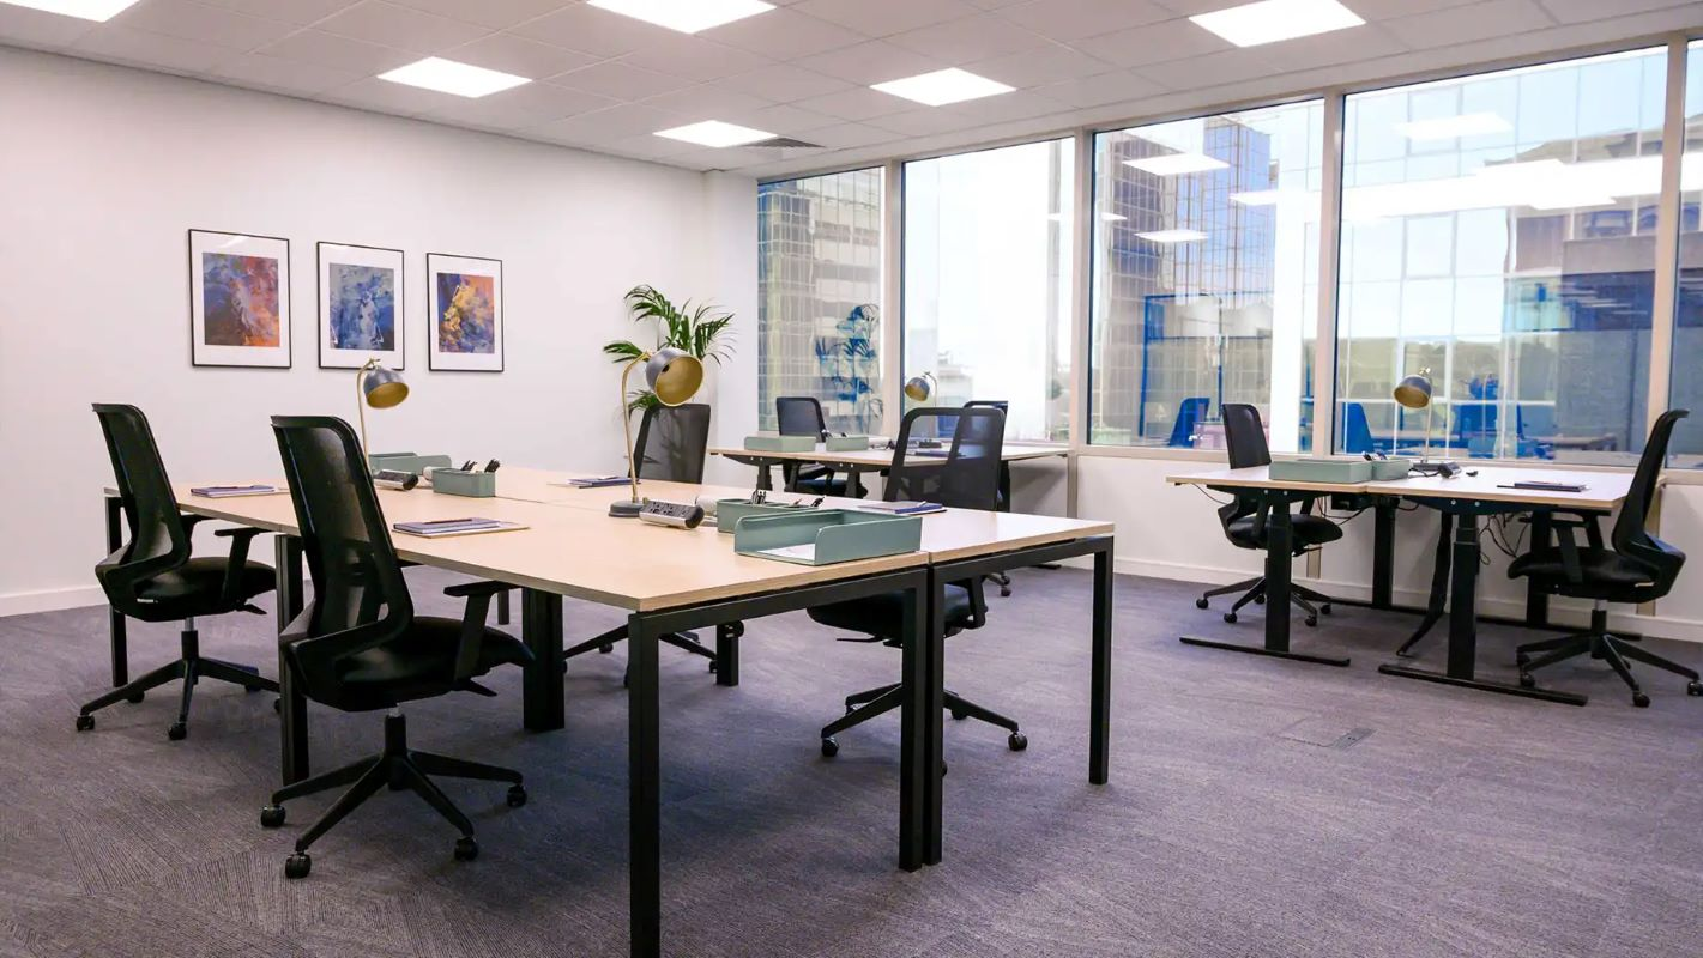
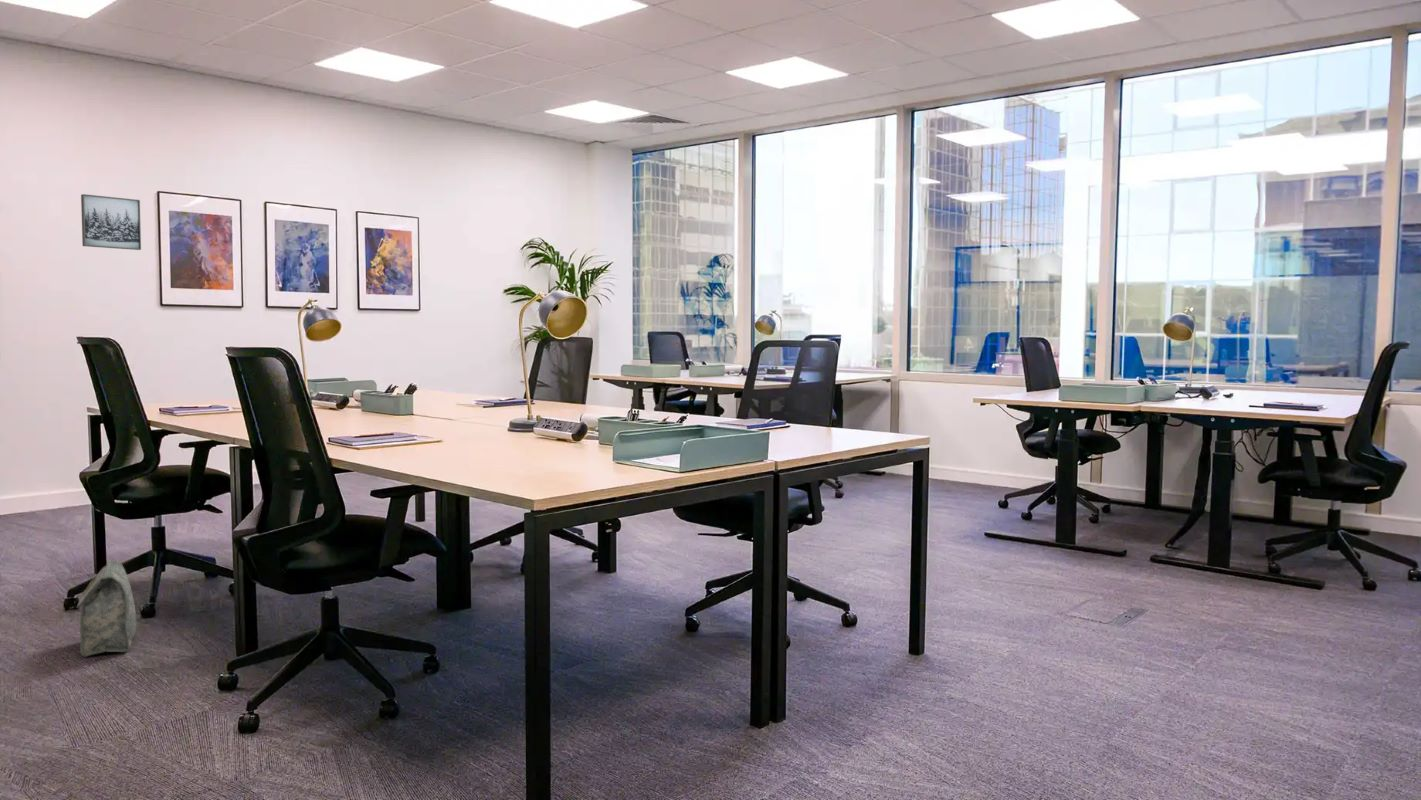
+ bag [75,560,137,657]
+ wall art [80,193,142,251]
